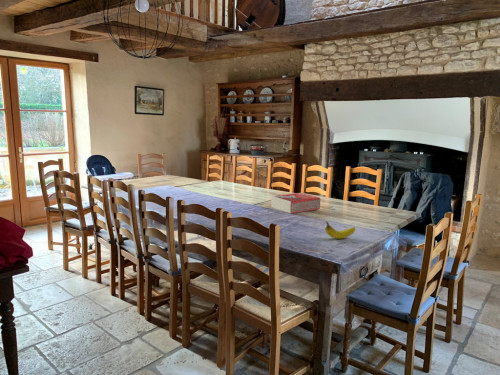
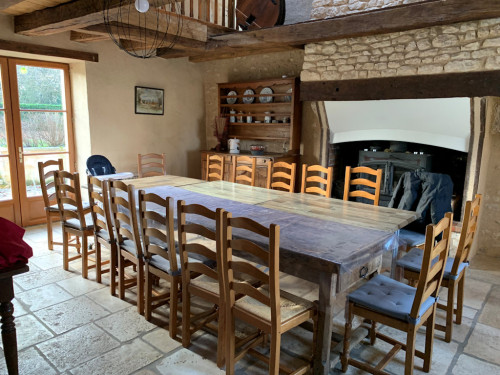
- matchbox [270,192,321,214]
- fruit [324,220,356,240]
